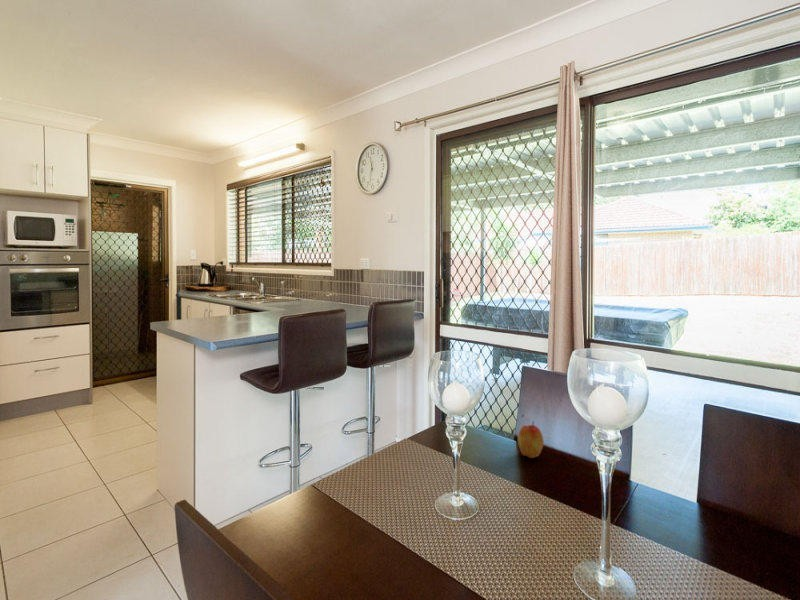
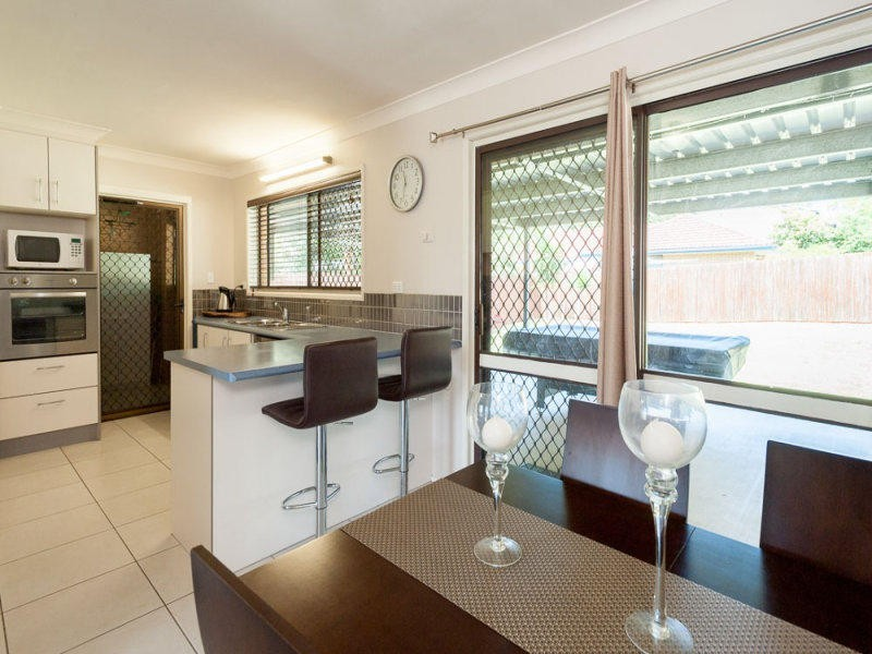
- apple [517,421,545,459]
